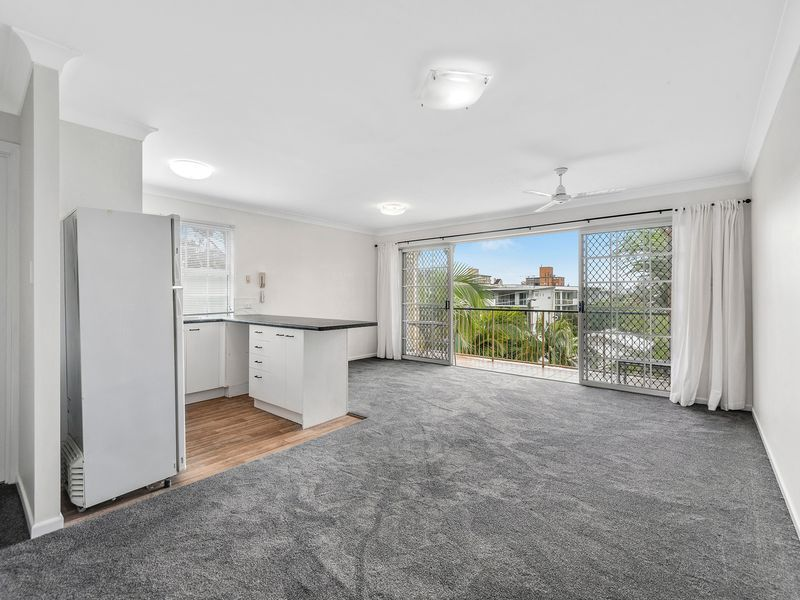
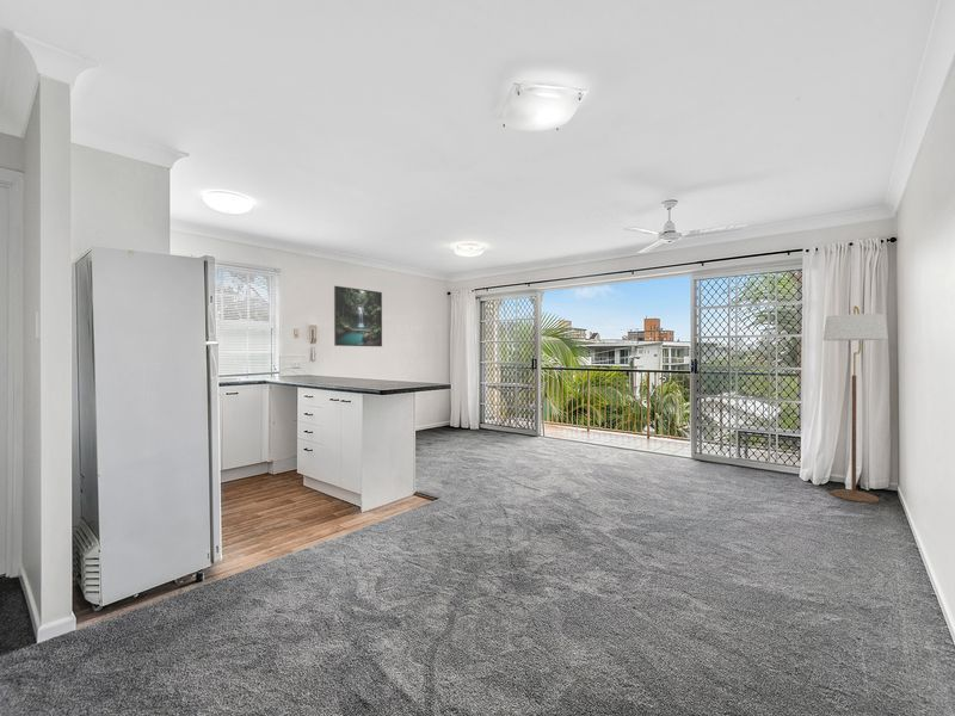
+ floor lamp [821,305,889,504]
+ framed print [333,285,383,347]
